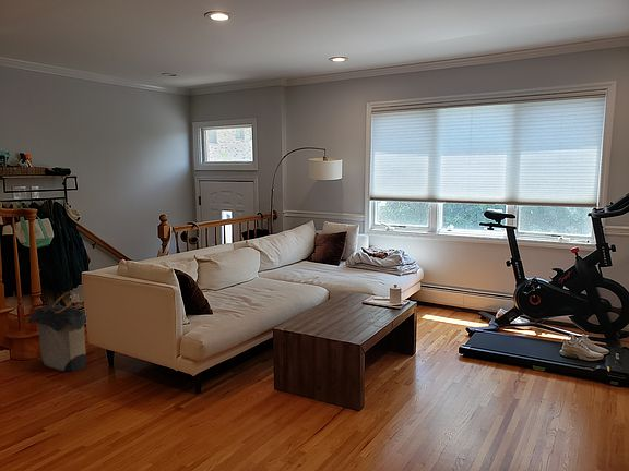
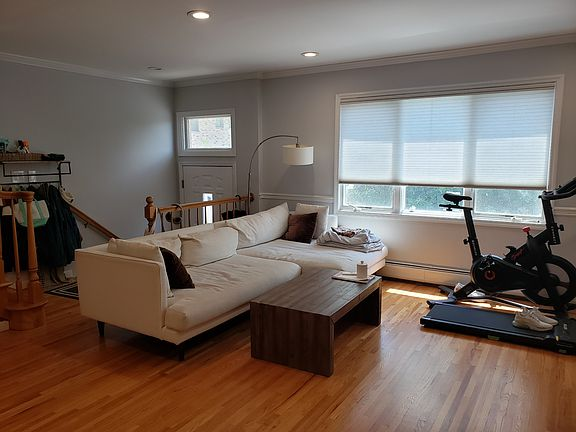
- laundry hamper [27,291,87,373]
